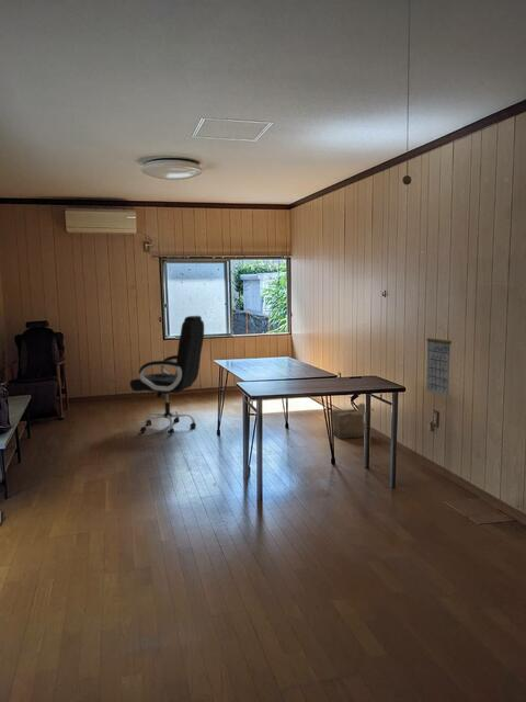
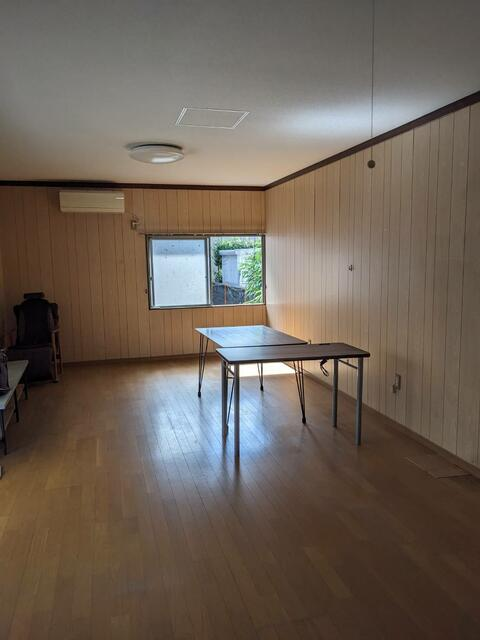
- cardboard box [331,401,376,440]
- office chair [129,315,205,435]
- calendar [425,326,453,397]
